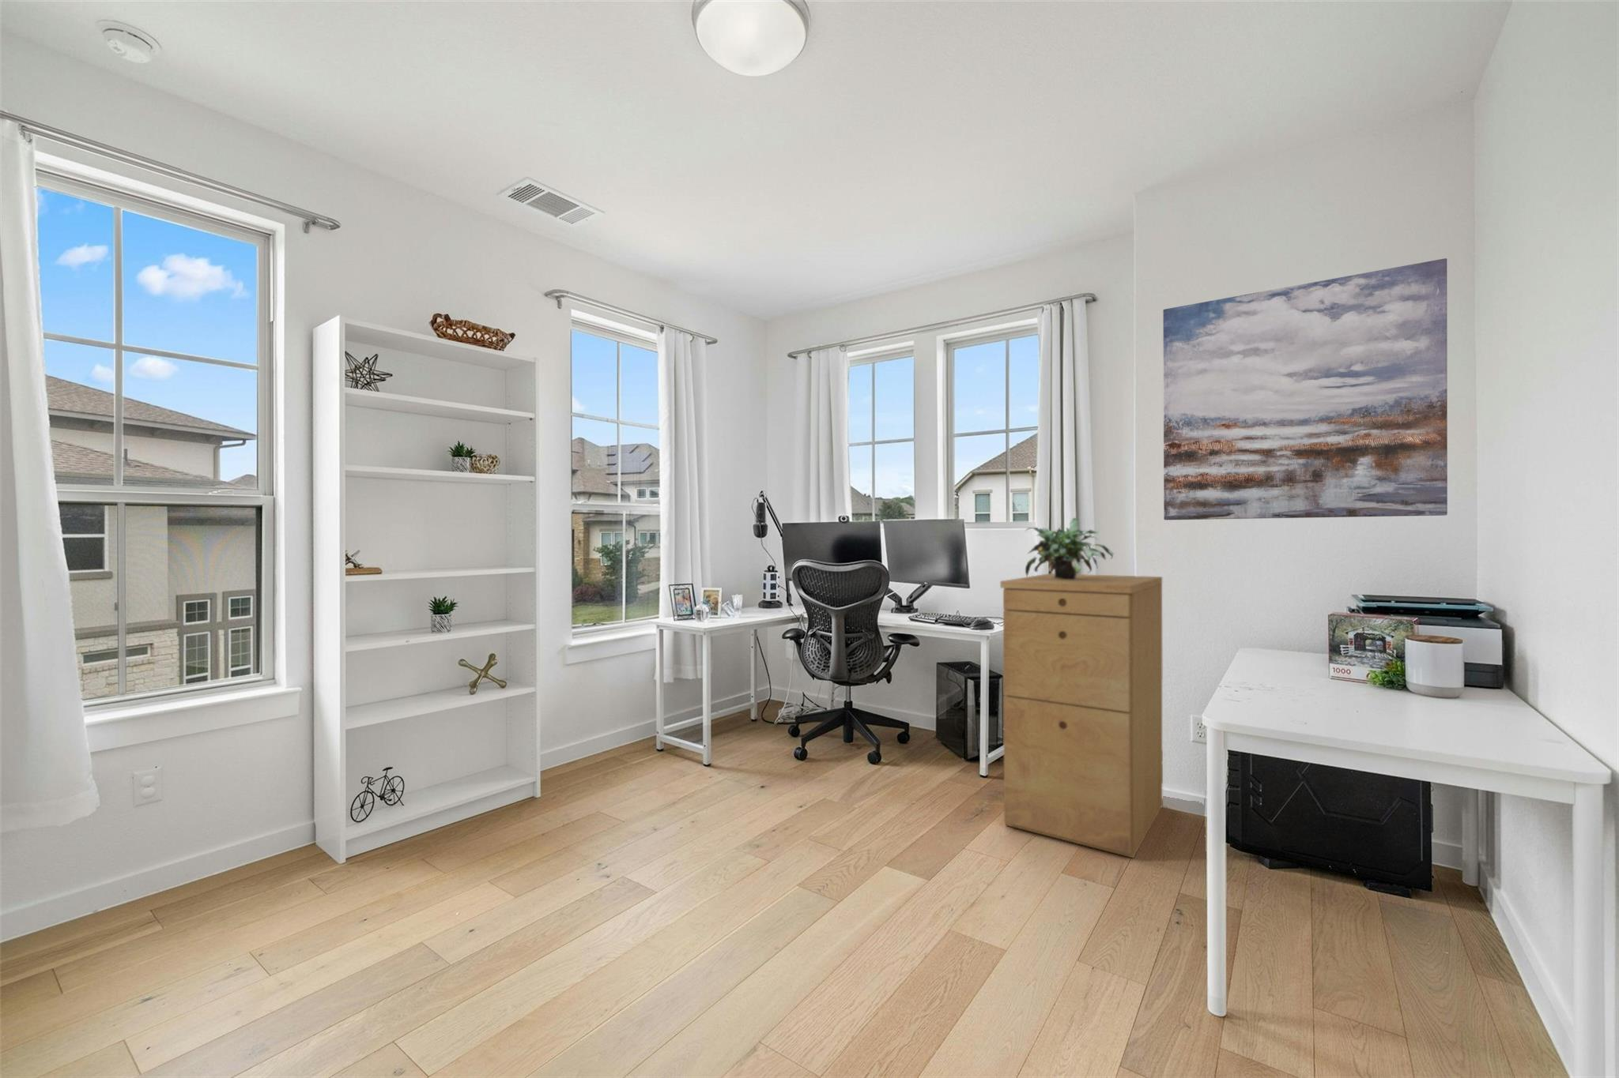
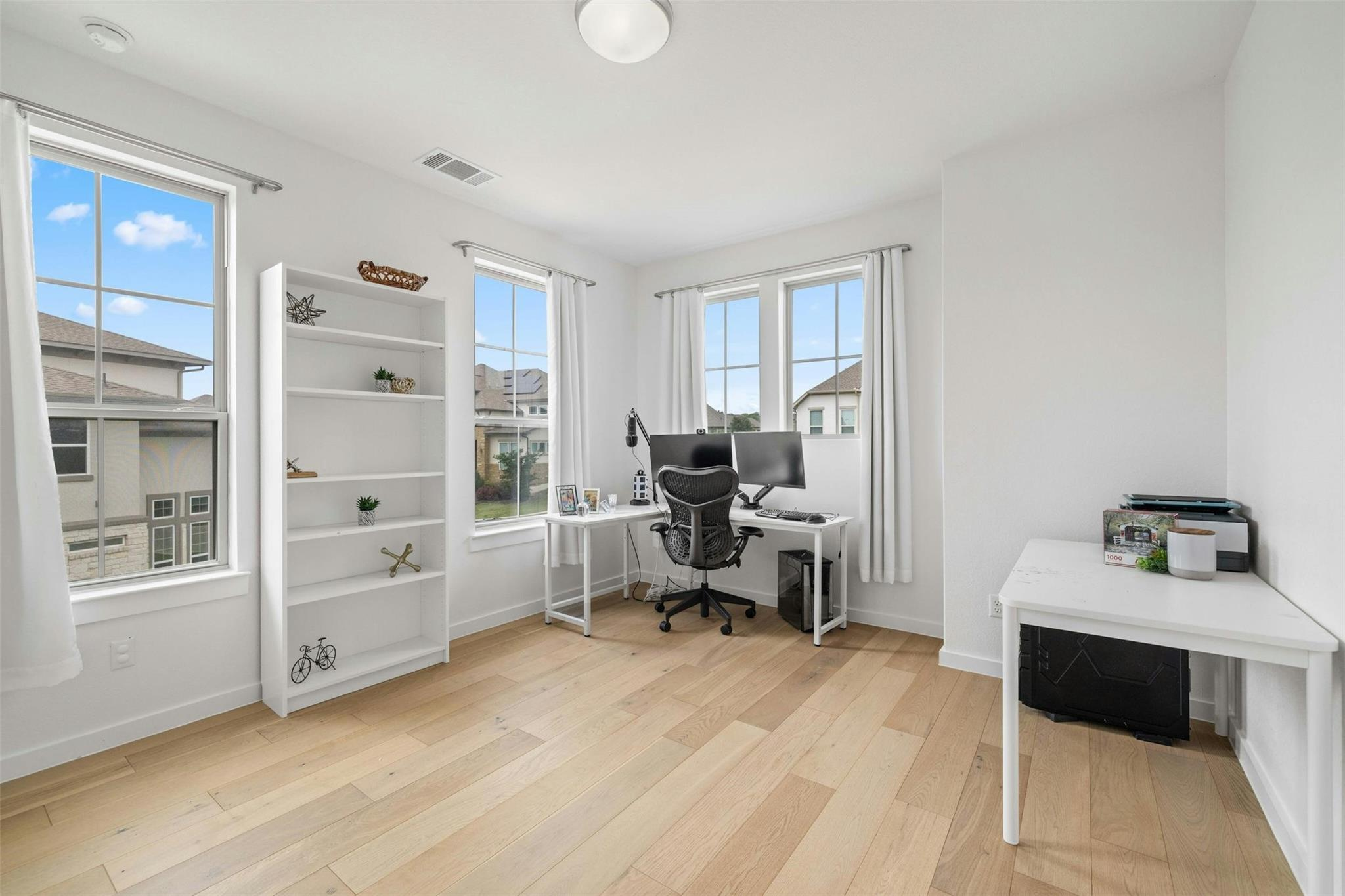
- potted plant [1024,517,1115,580]
- filing cabinet [999,573,1164,859]
- wall art [1162,257,1448,521]
